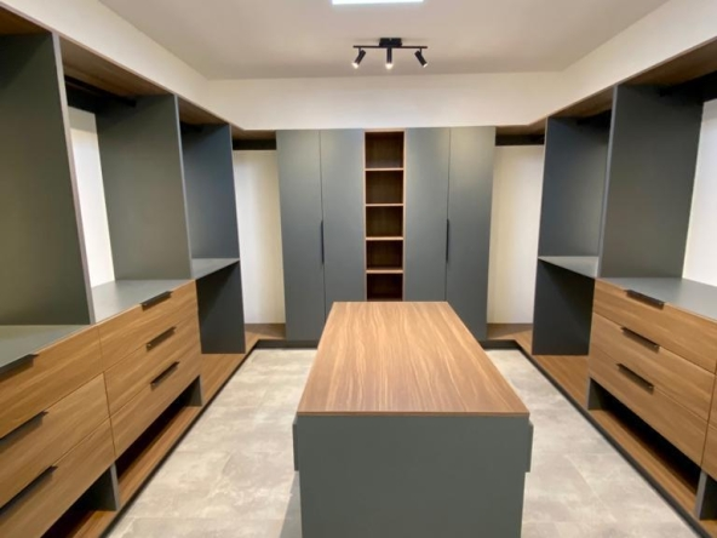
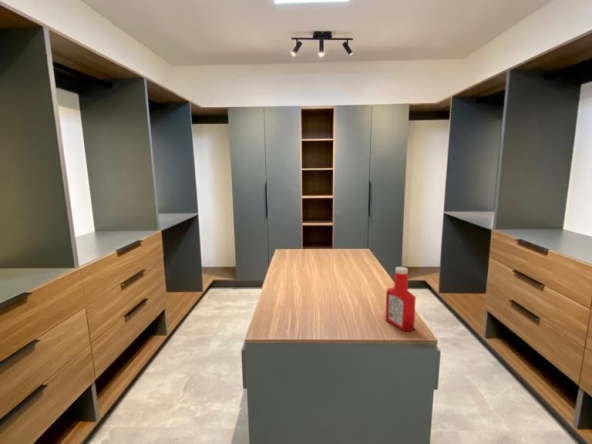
+ soap bottle [385,266,417,332]
